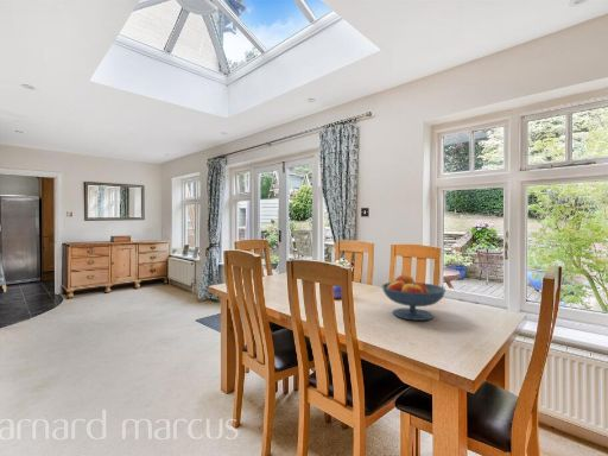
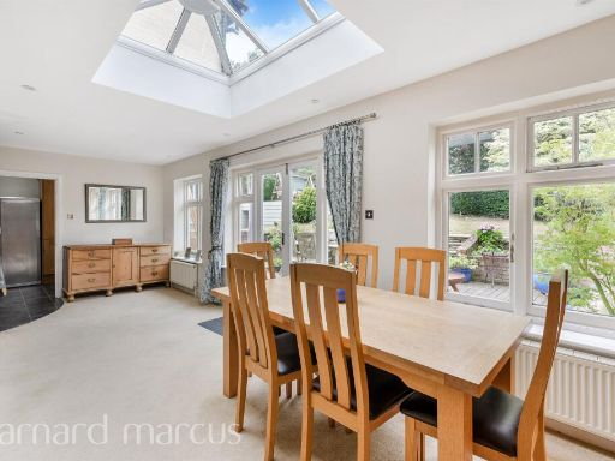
- fruit bowl [381,274,446,322]
